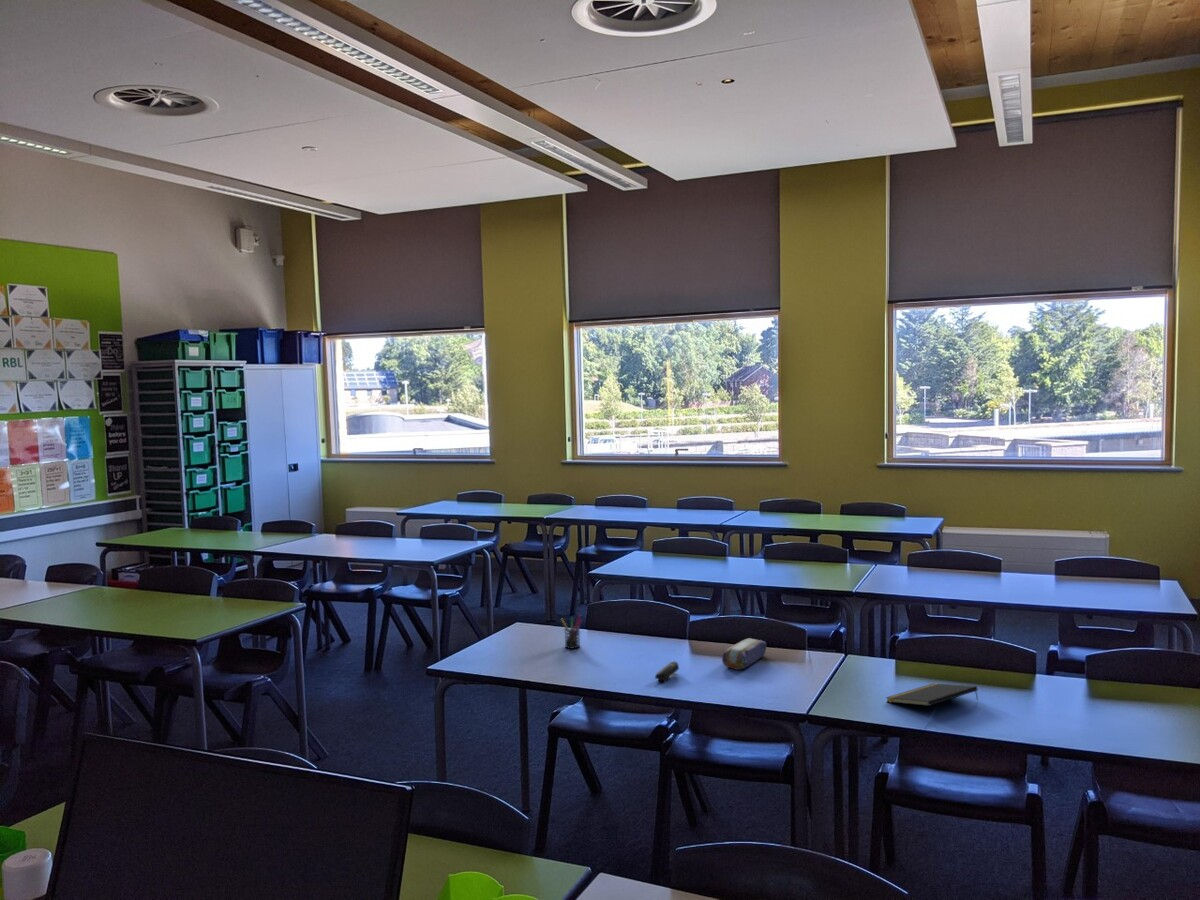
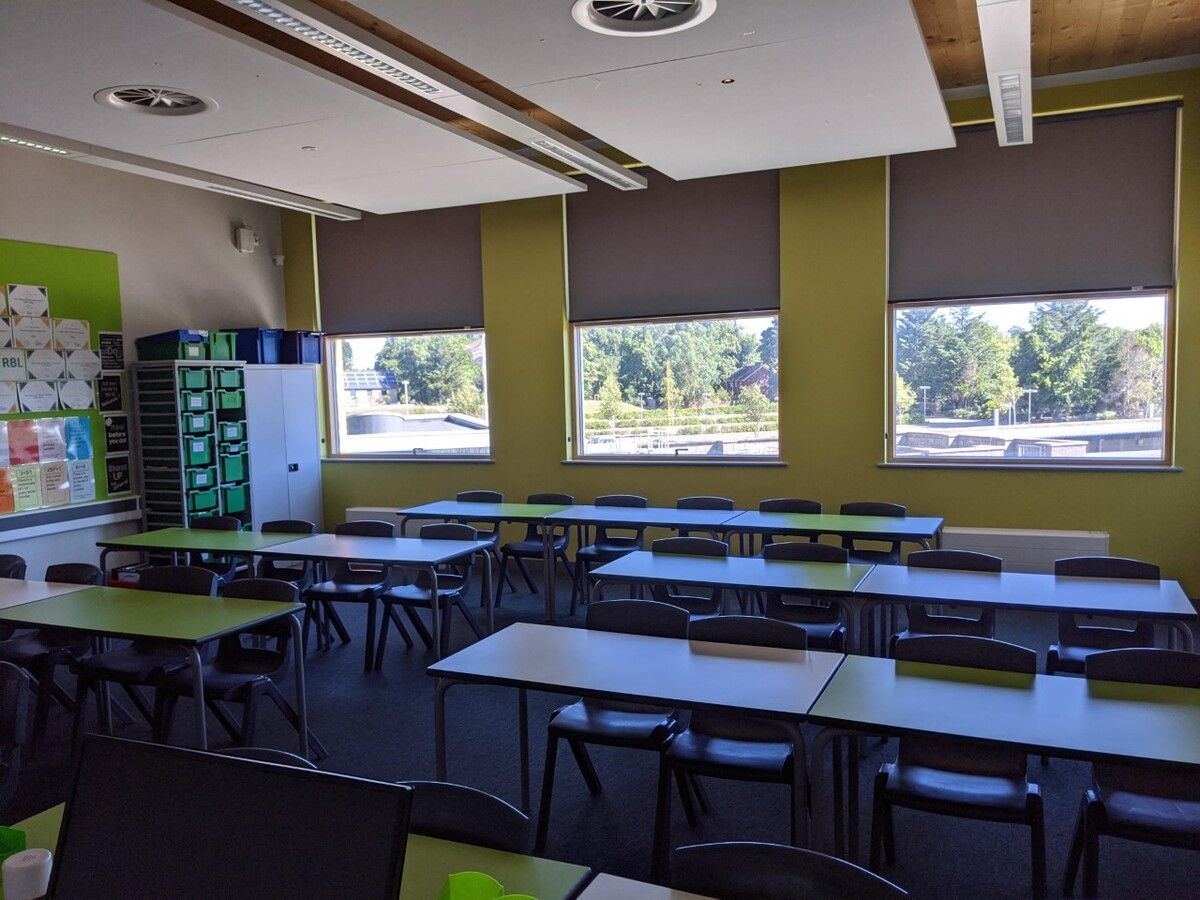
- notepad [885,682,979,707]
- stapler [654,660,681,685]
- pencil case [721,637,767,671]
- pen holder [560,614,584,650]
